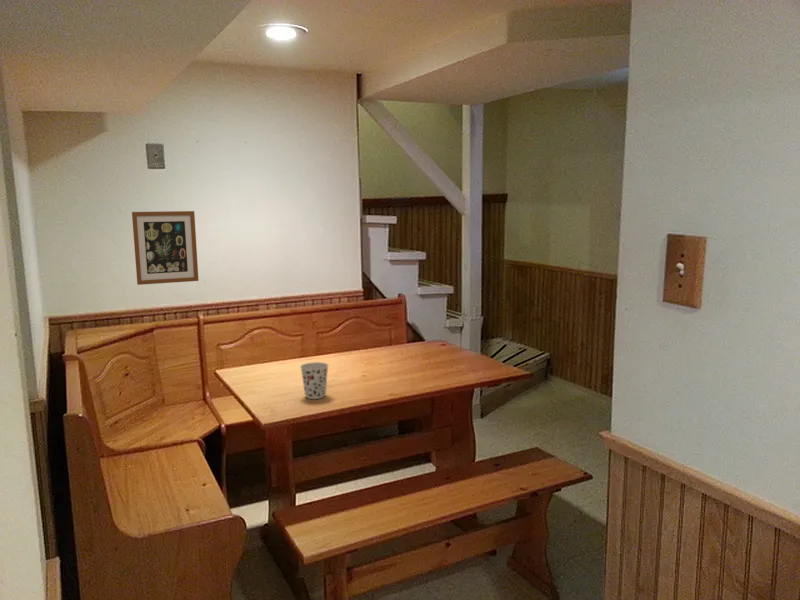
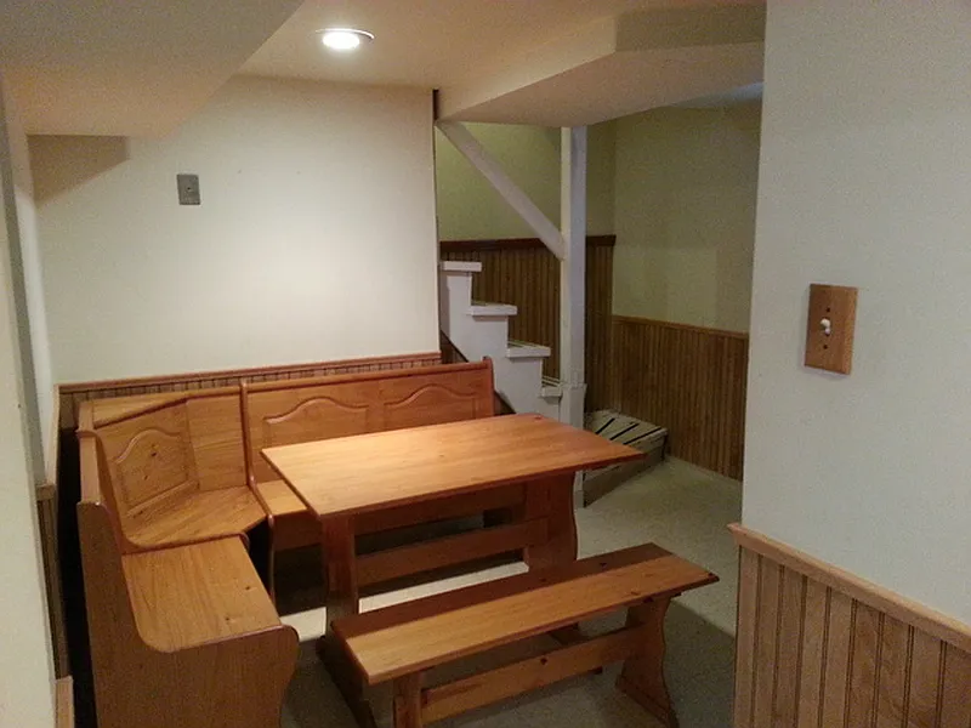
- wall art [131,210,199,286]
- cup [299,361,330,400]
